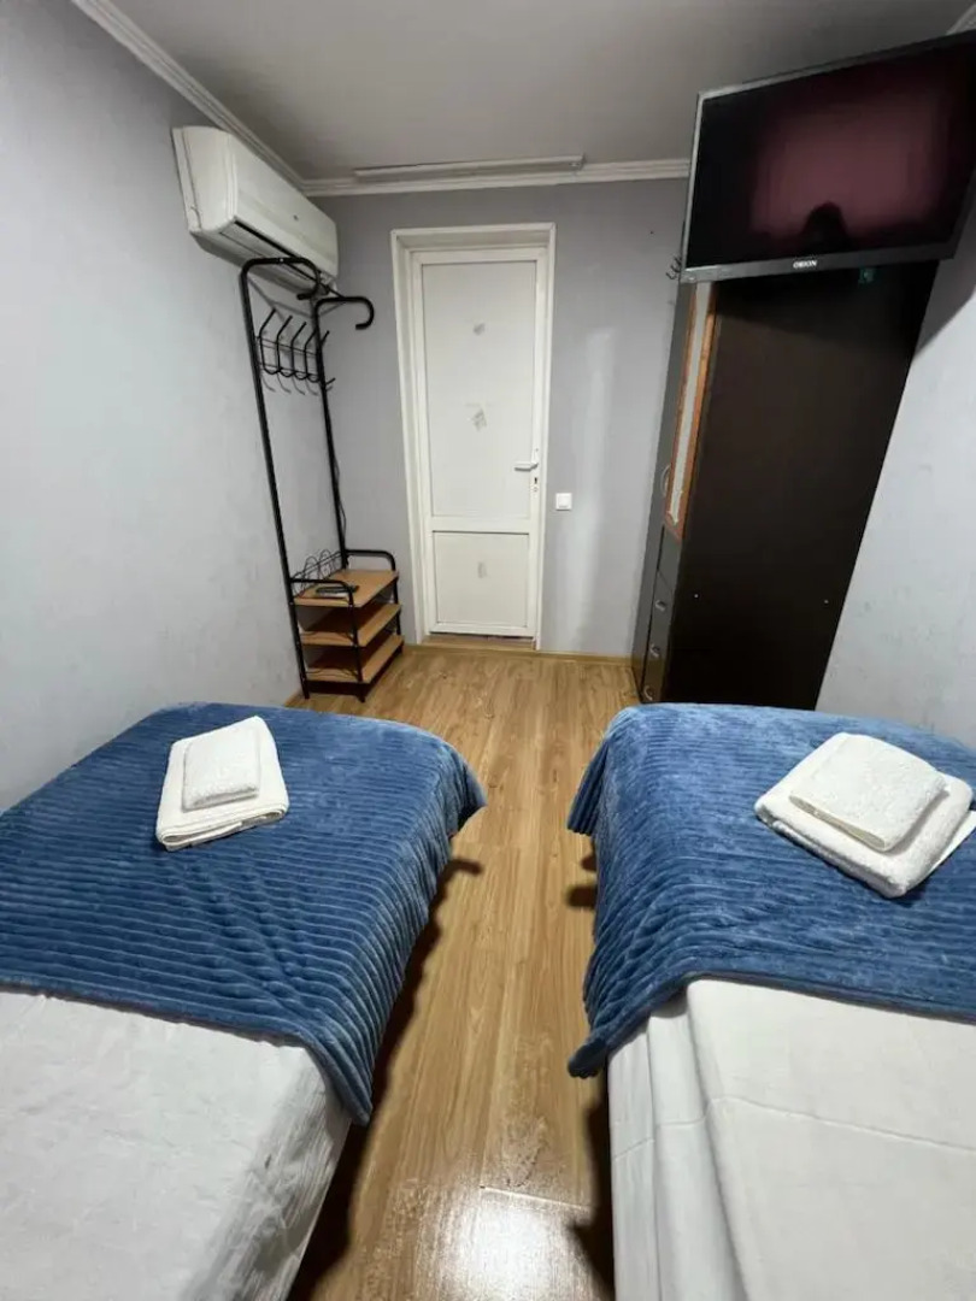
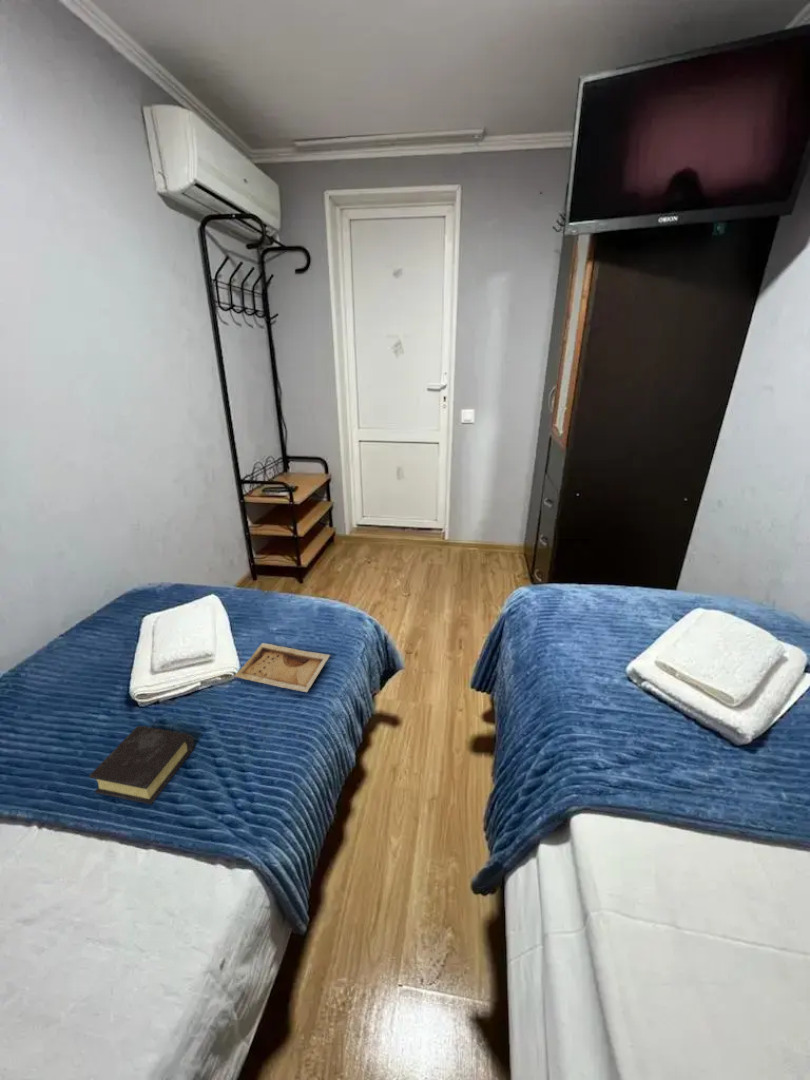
+ book [88,725,195,805]
+ tray [233,642,331,693]
